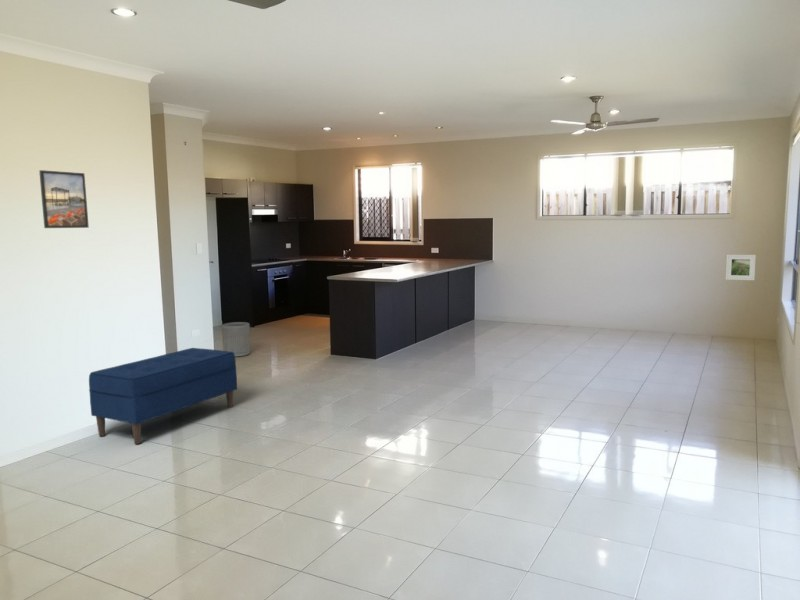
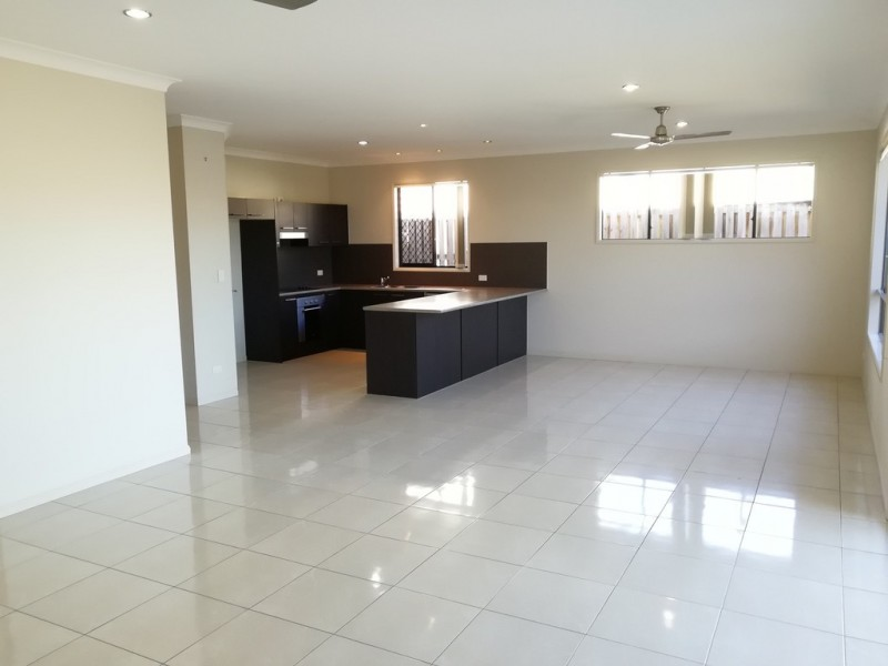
- bench [88,347,238,445]
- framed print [725,254,757,281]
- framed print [38,169,90,229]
- waste bin [221,321,251,358]
